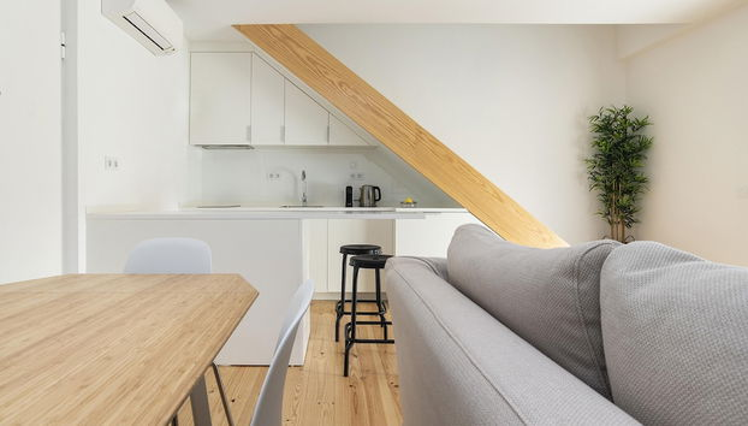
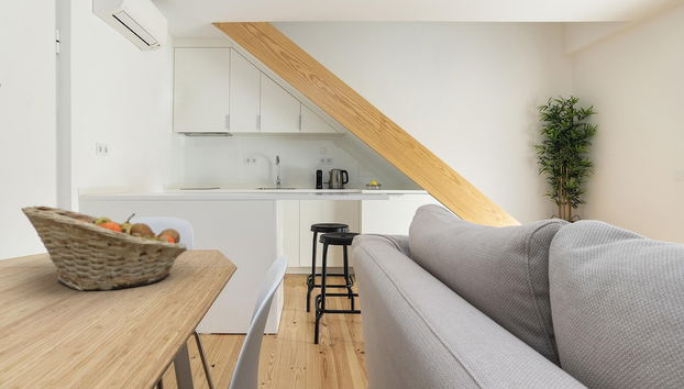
+ fruit basket [20,204,188,292]
